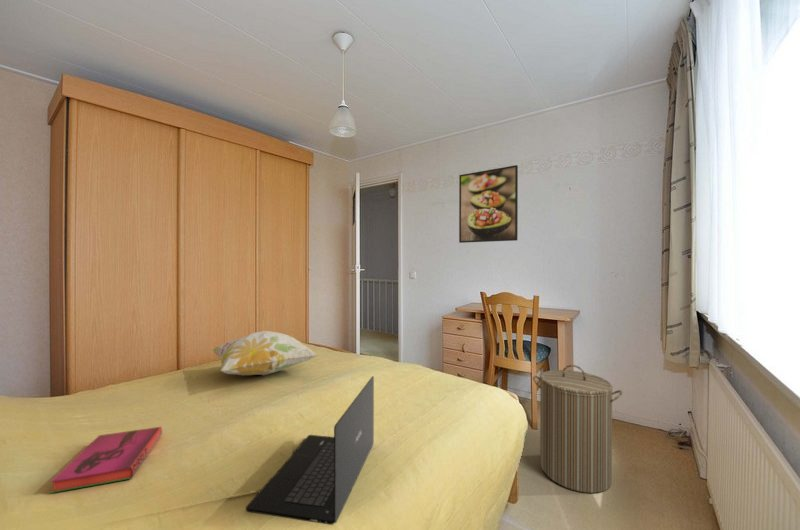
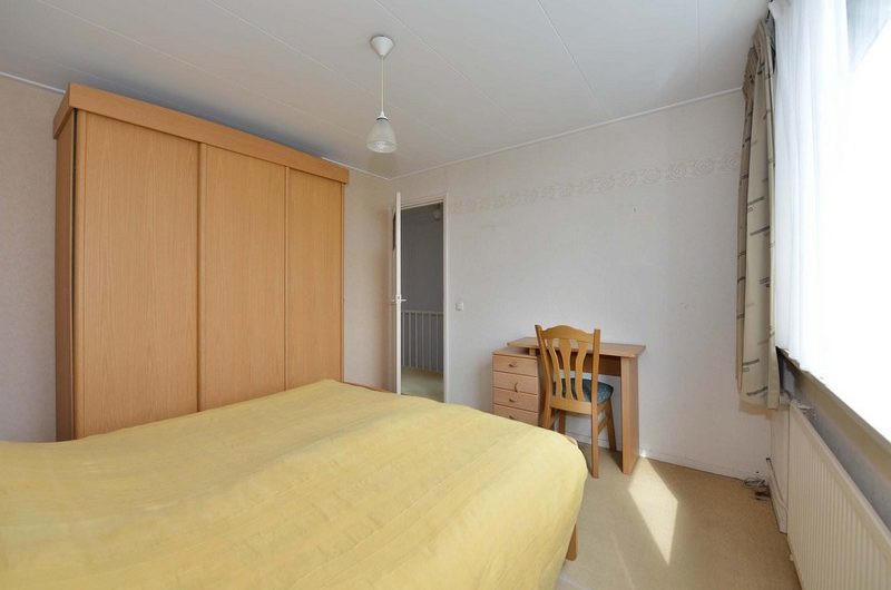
- decorative pillow [211,330,319,376]
- laptop [245,375,375,526]
- laundry hamper [532,364,623,494]
- hardback book [49,425,163,494]
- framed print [458,164,519,244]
